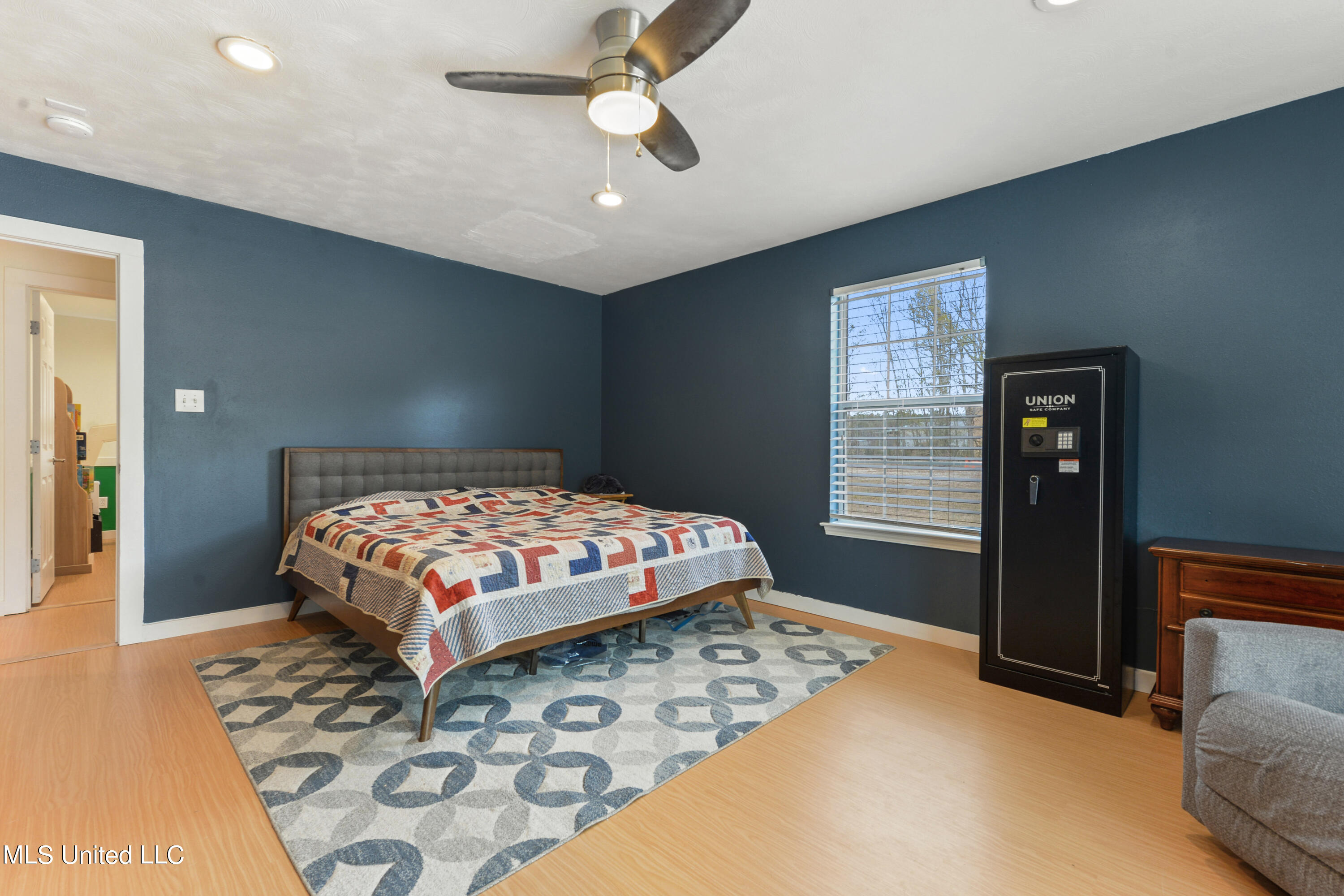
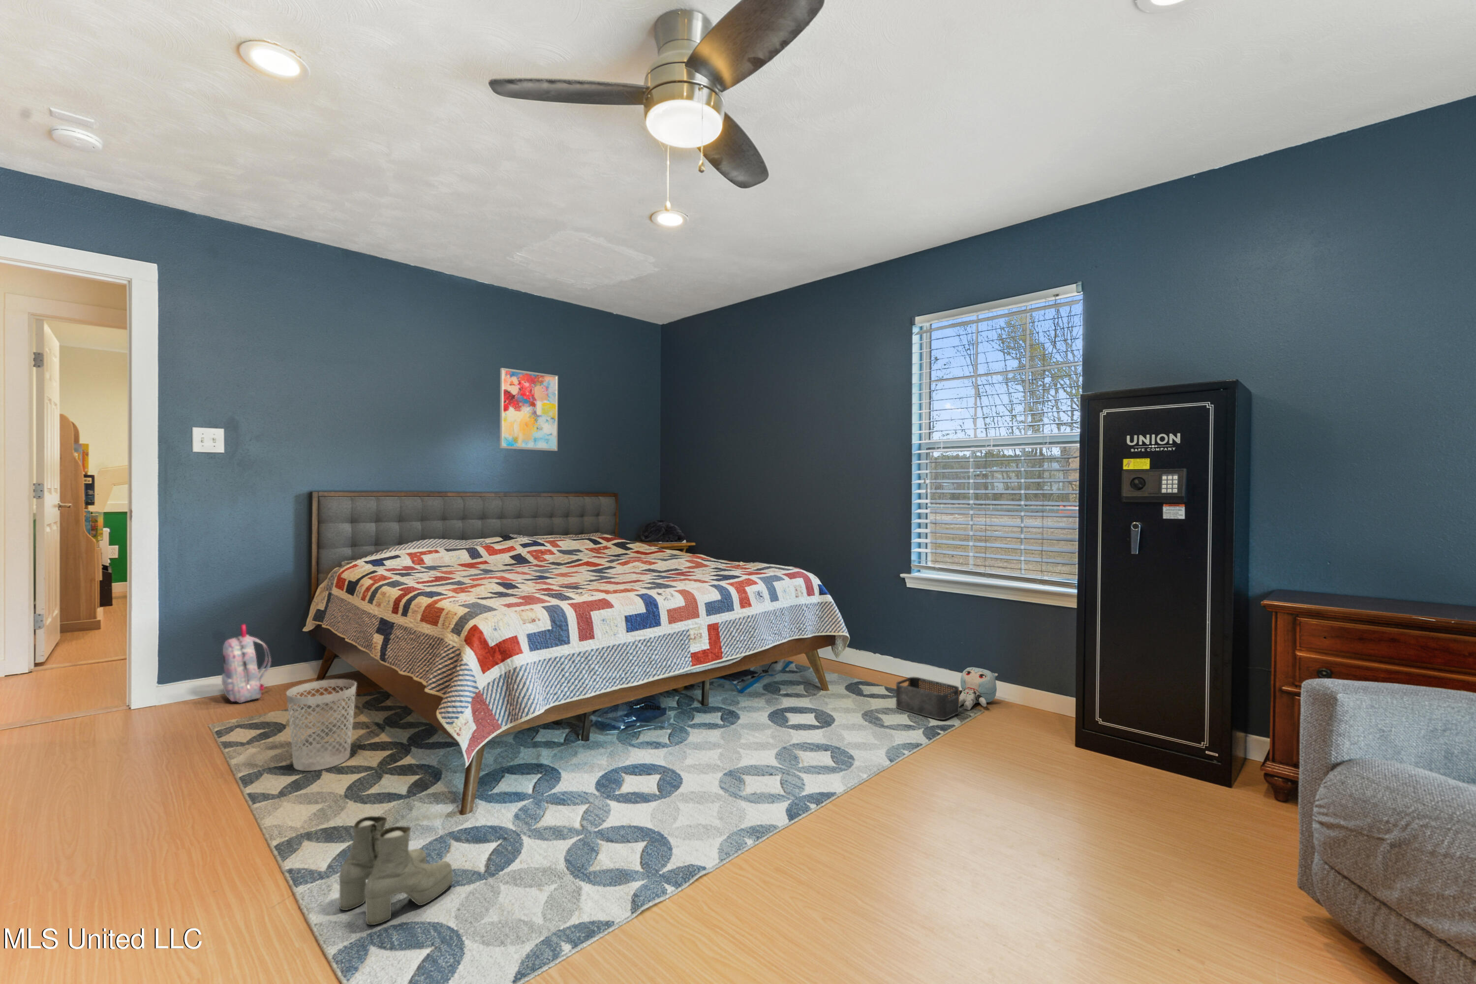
+ storage bin [895,677,960,720]
+ backpack [222,624,271,704]
+ boots [338,816,454,926]
+ wastebasket [286,679,357,771]
+ plush toy [951,667,998,711]
+ wall art [500,368,558,451]
